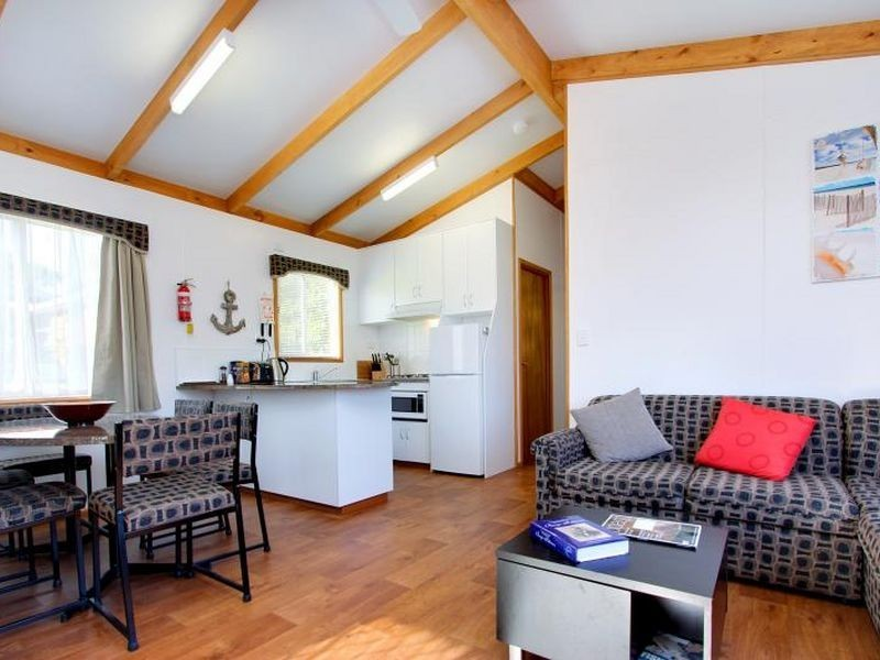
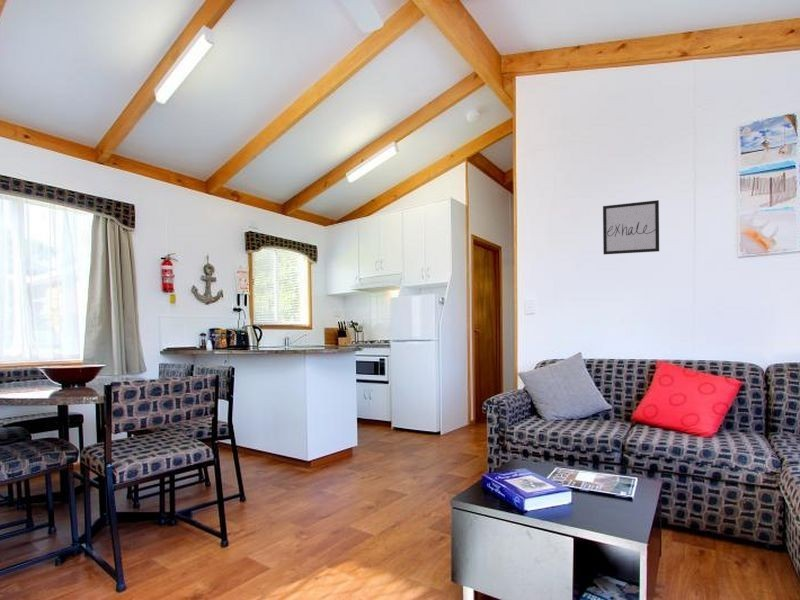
+ wall art [602,199,660,255]
